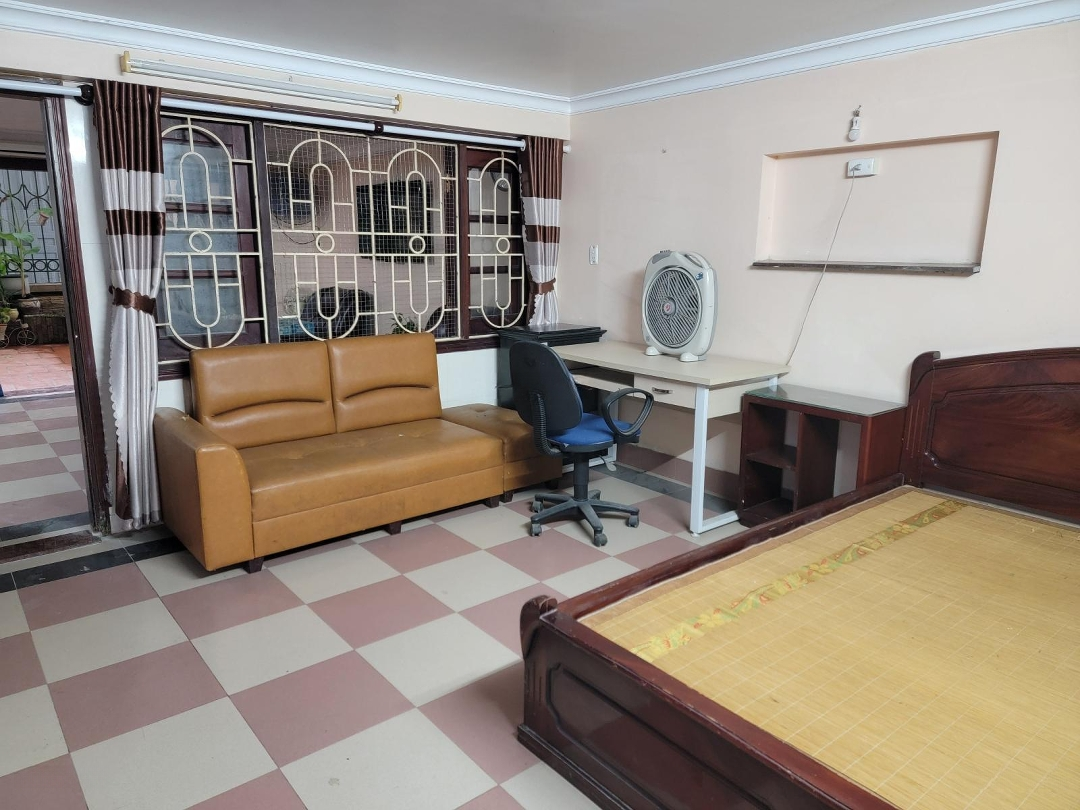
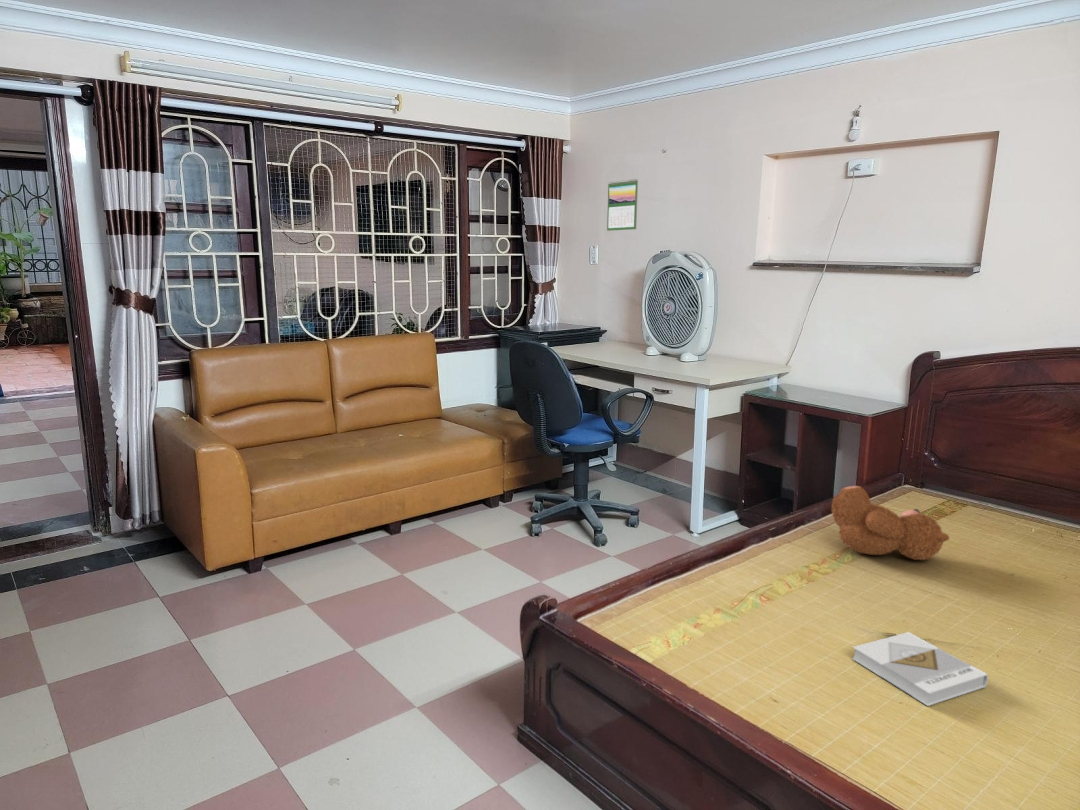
+ book [851,631,989,707]
+ teddy bear [830,484,951,561]
+ calendar [606,178,639,232]
